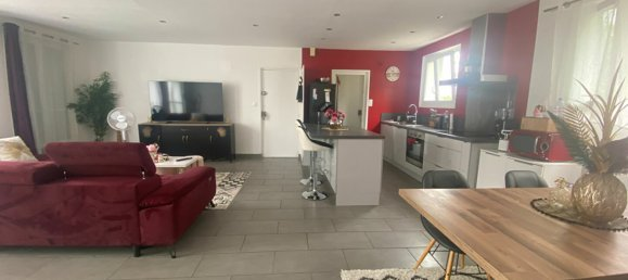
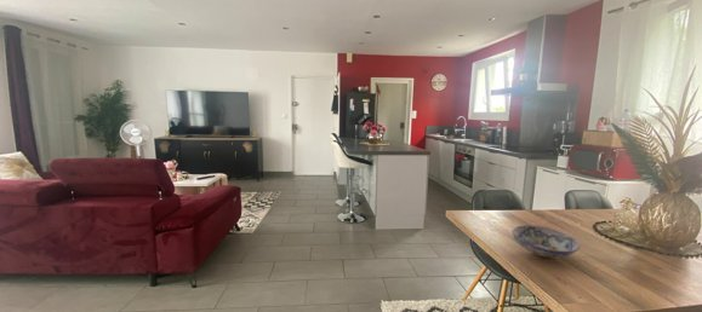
+ bowl [510,224,581,259]
